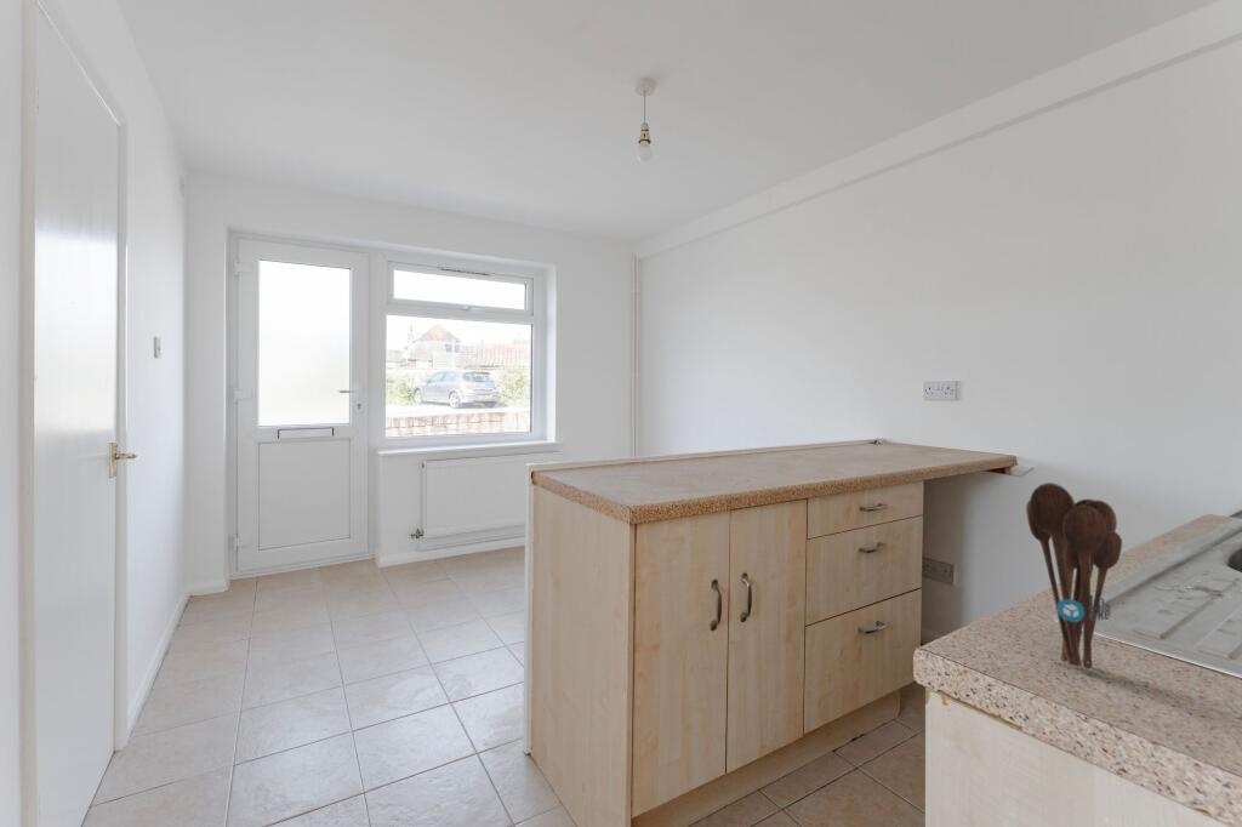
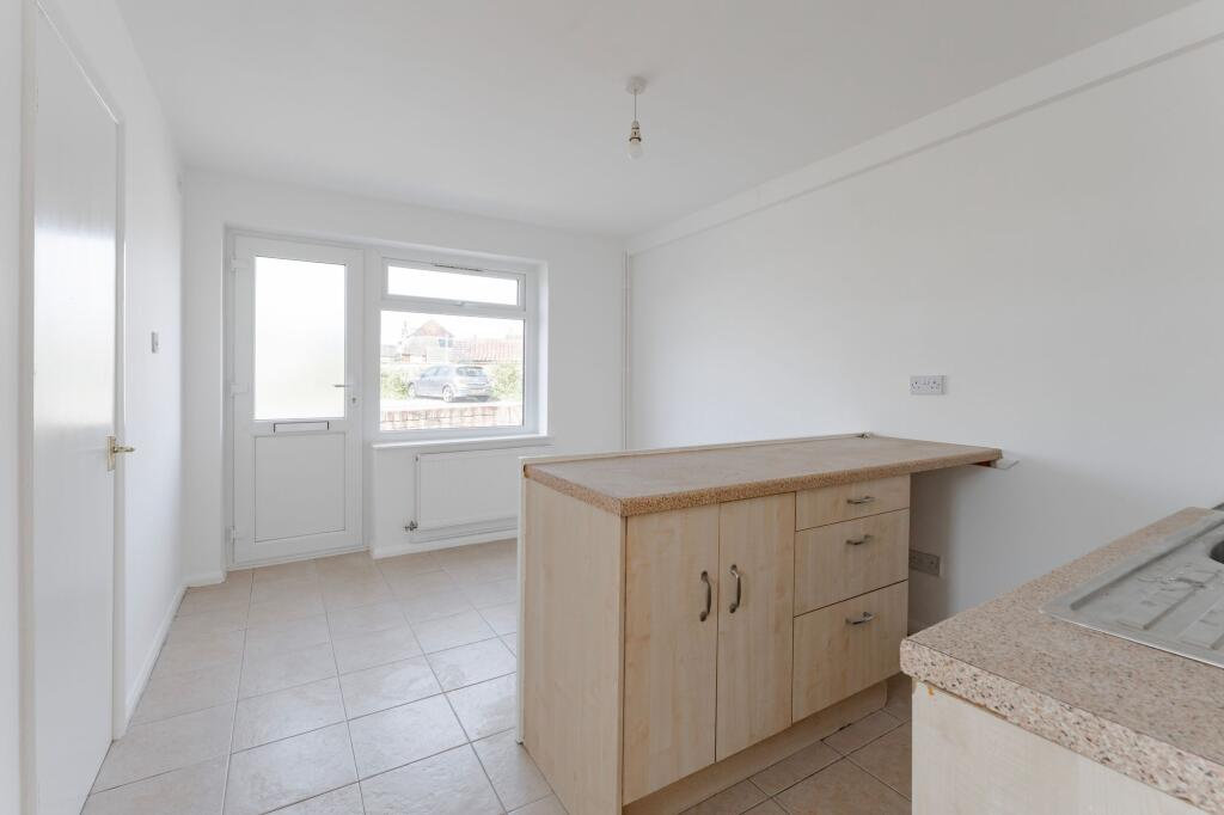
- utensil holder [1025,481,1123,671]
